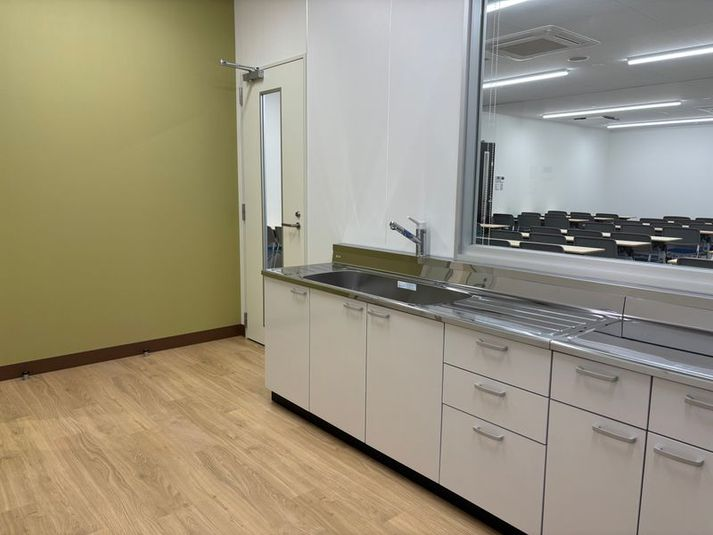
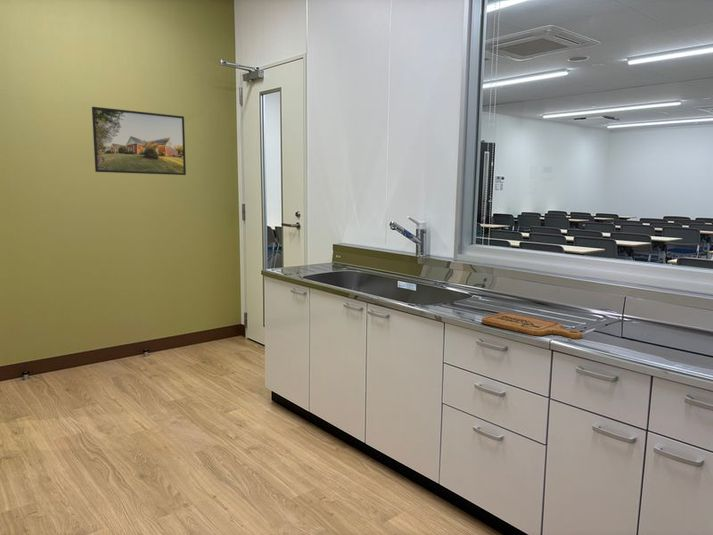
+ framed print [91,106,187,176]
+ cutting board [481,312,583,340]
